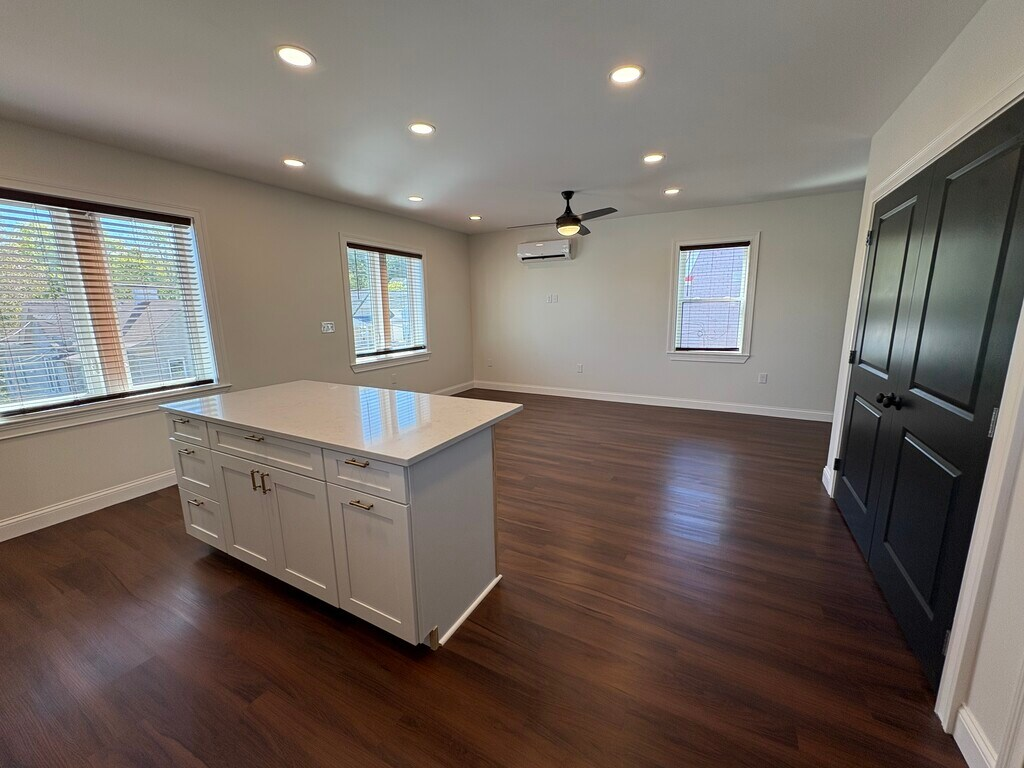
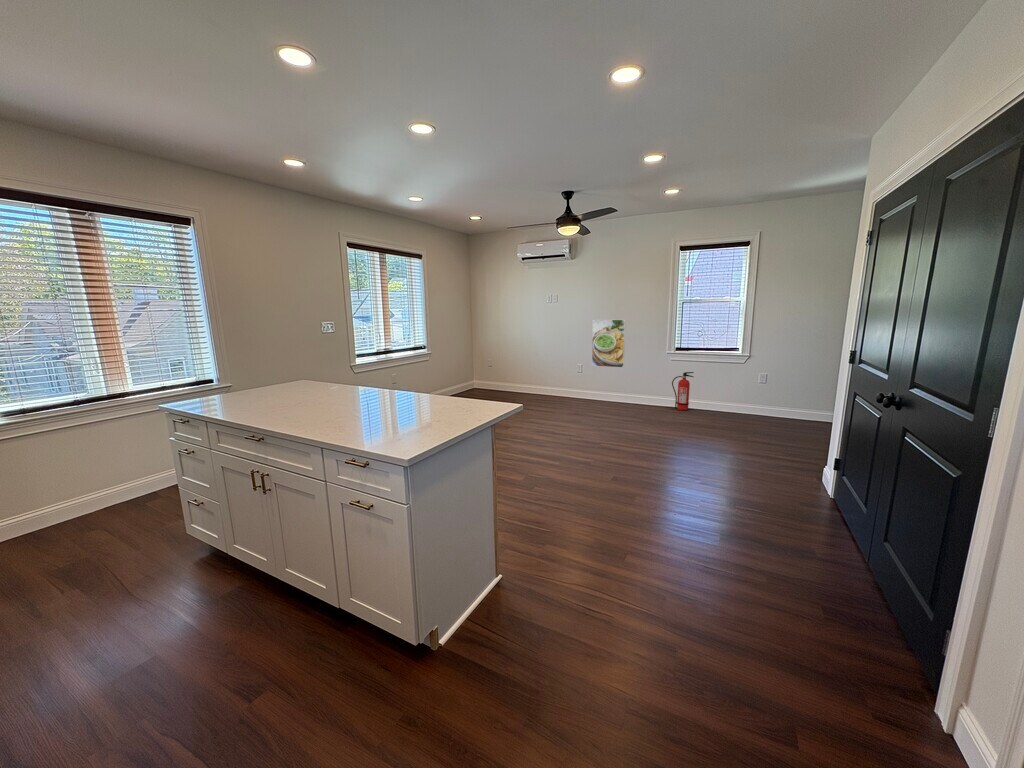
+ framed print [591,319,626,369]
+ fire extinguisher [671,371,695,411]
